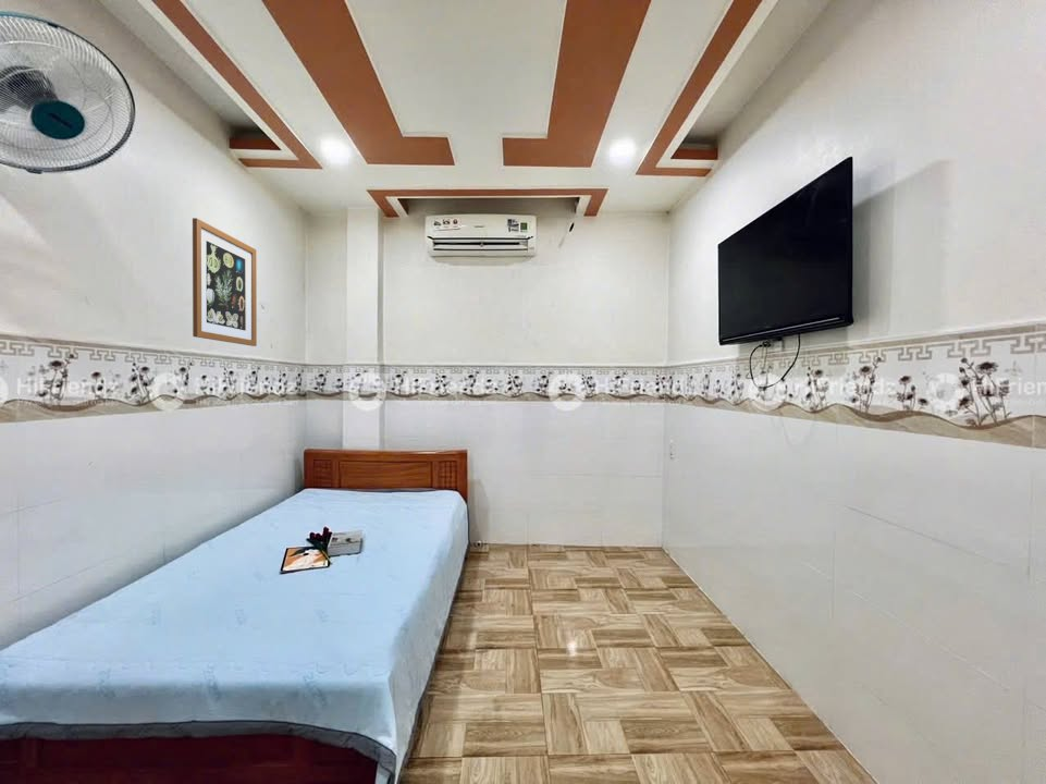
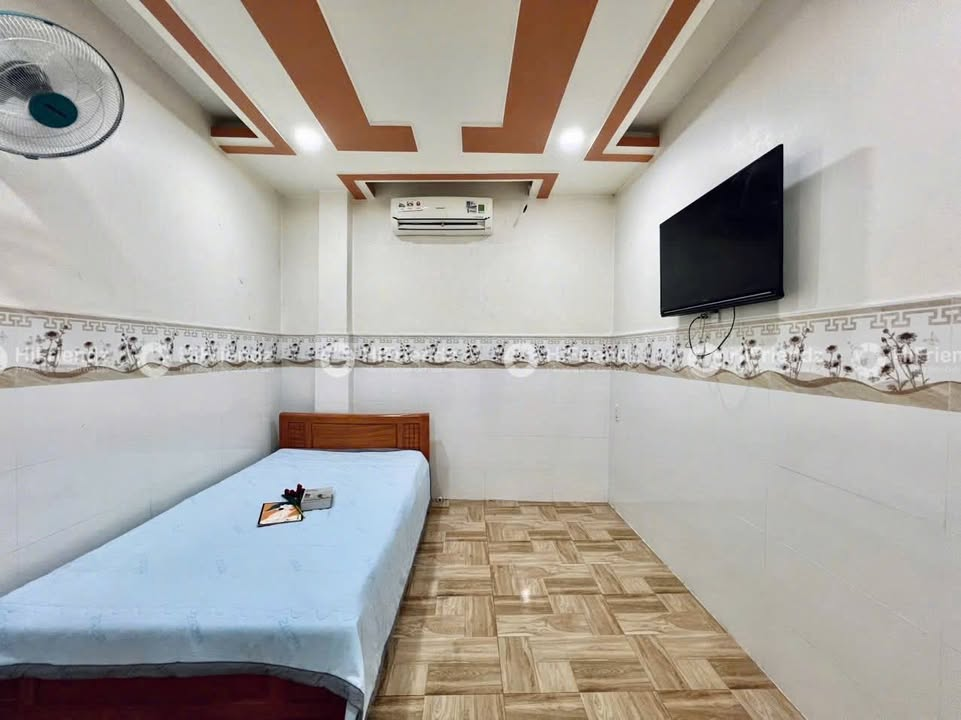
- wall art [192,217,258,347]
